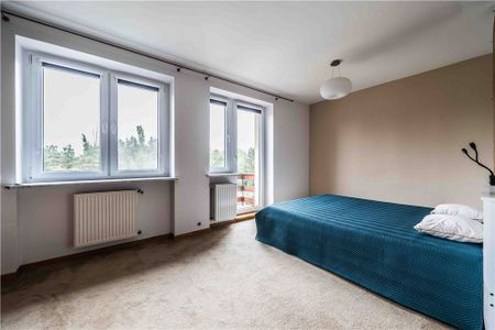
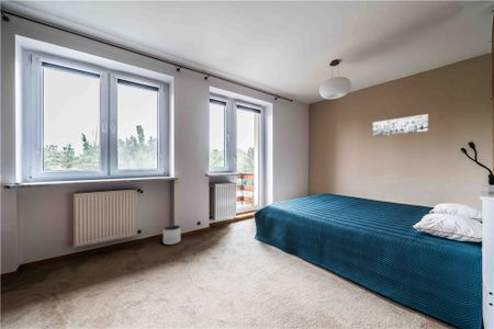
+ wall art [372,113,429,137]
+ planter [162,224,182,246]
